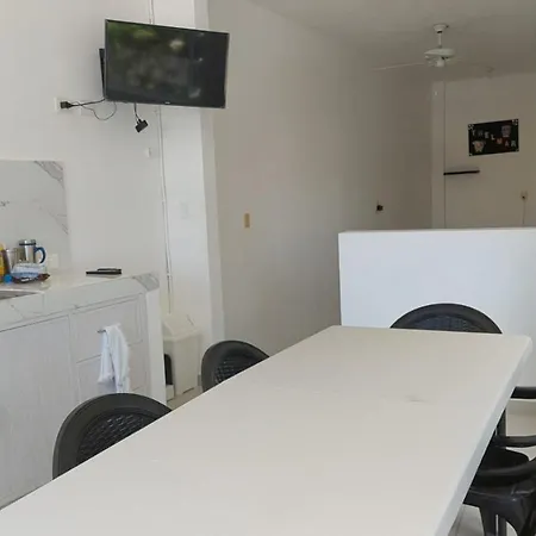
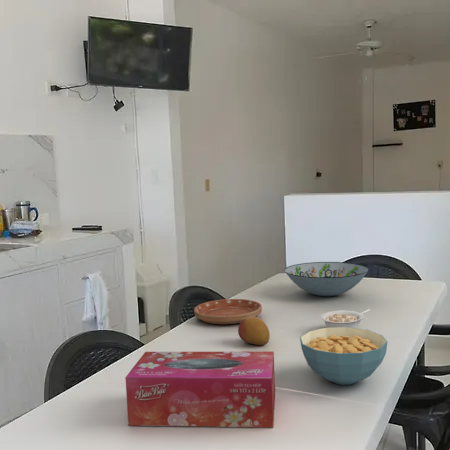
+ legume [320,308,371,329]
+ decorative bowl [283,261,370,297]
+ saucer [193,298,263,325]
+ fruit [237,316,271,346]
+ tissue box [124,350,276,429]
+ cereal bowl [299,327,388,386]
